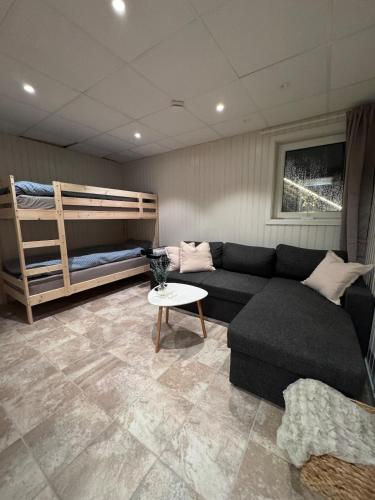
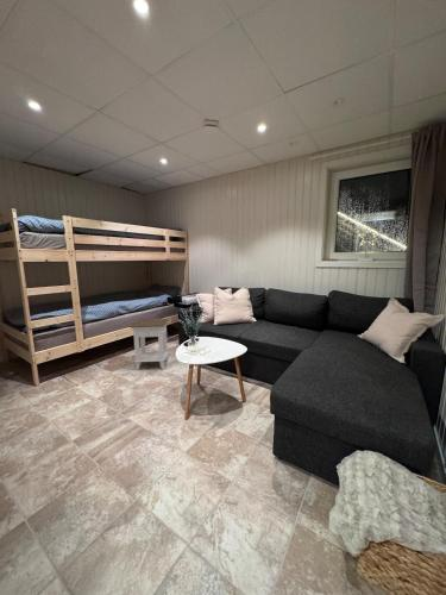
+ nightstand [128,318,170,371]
